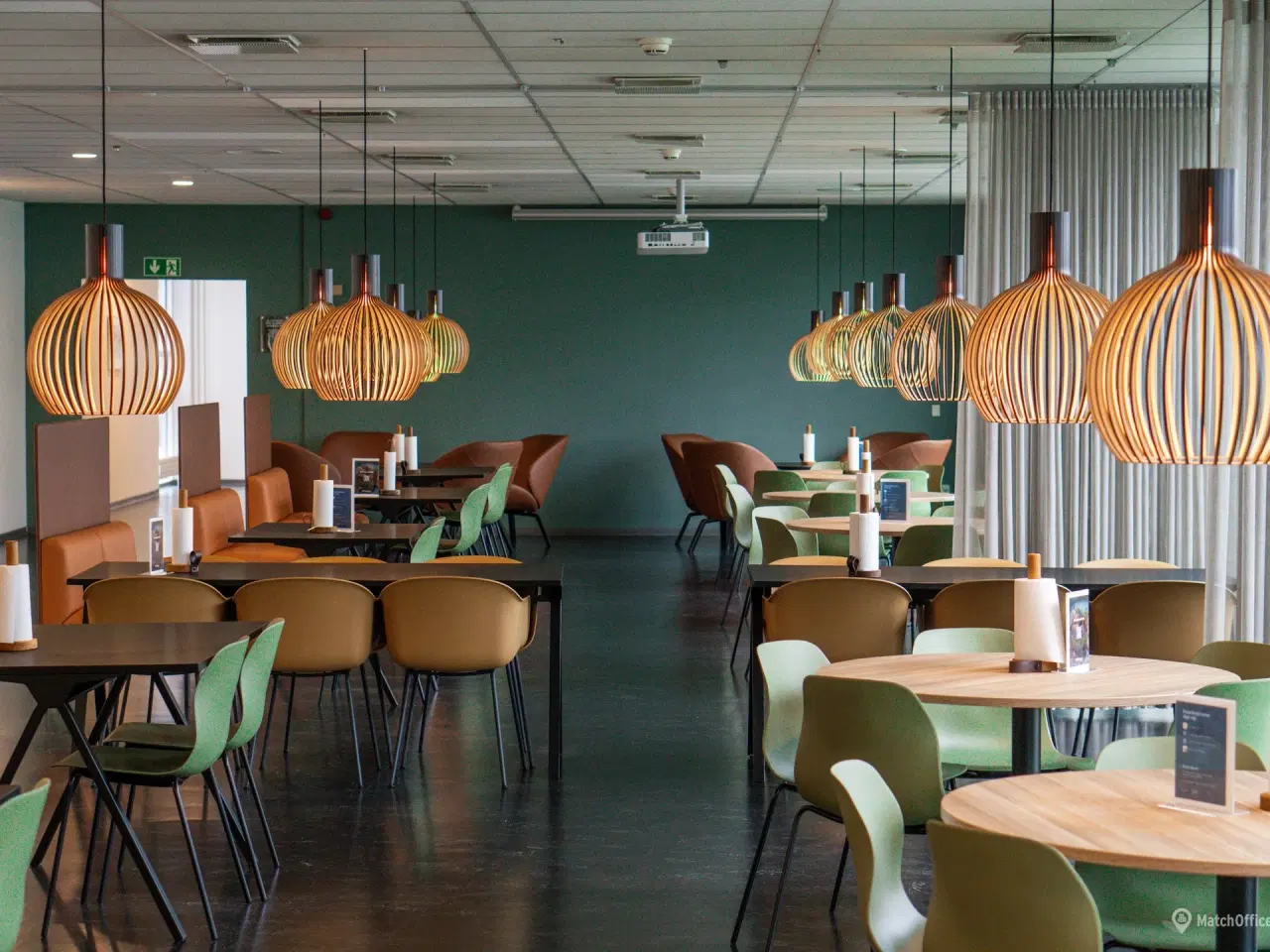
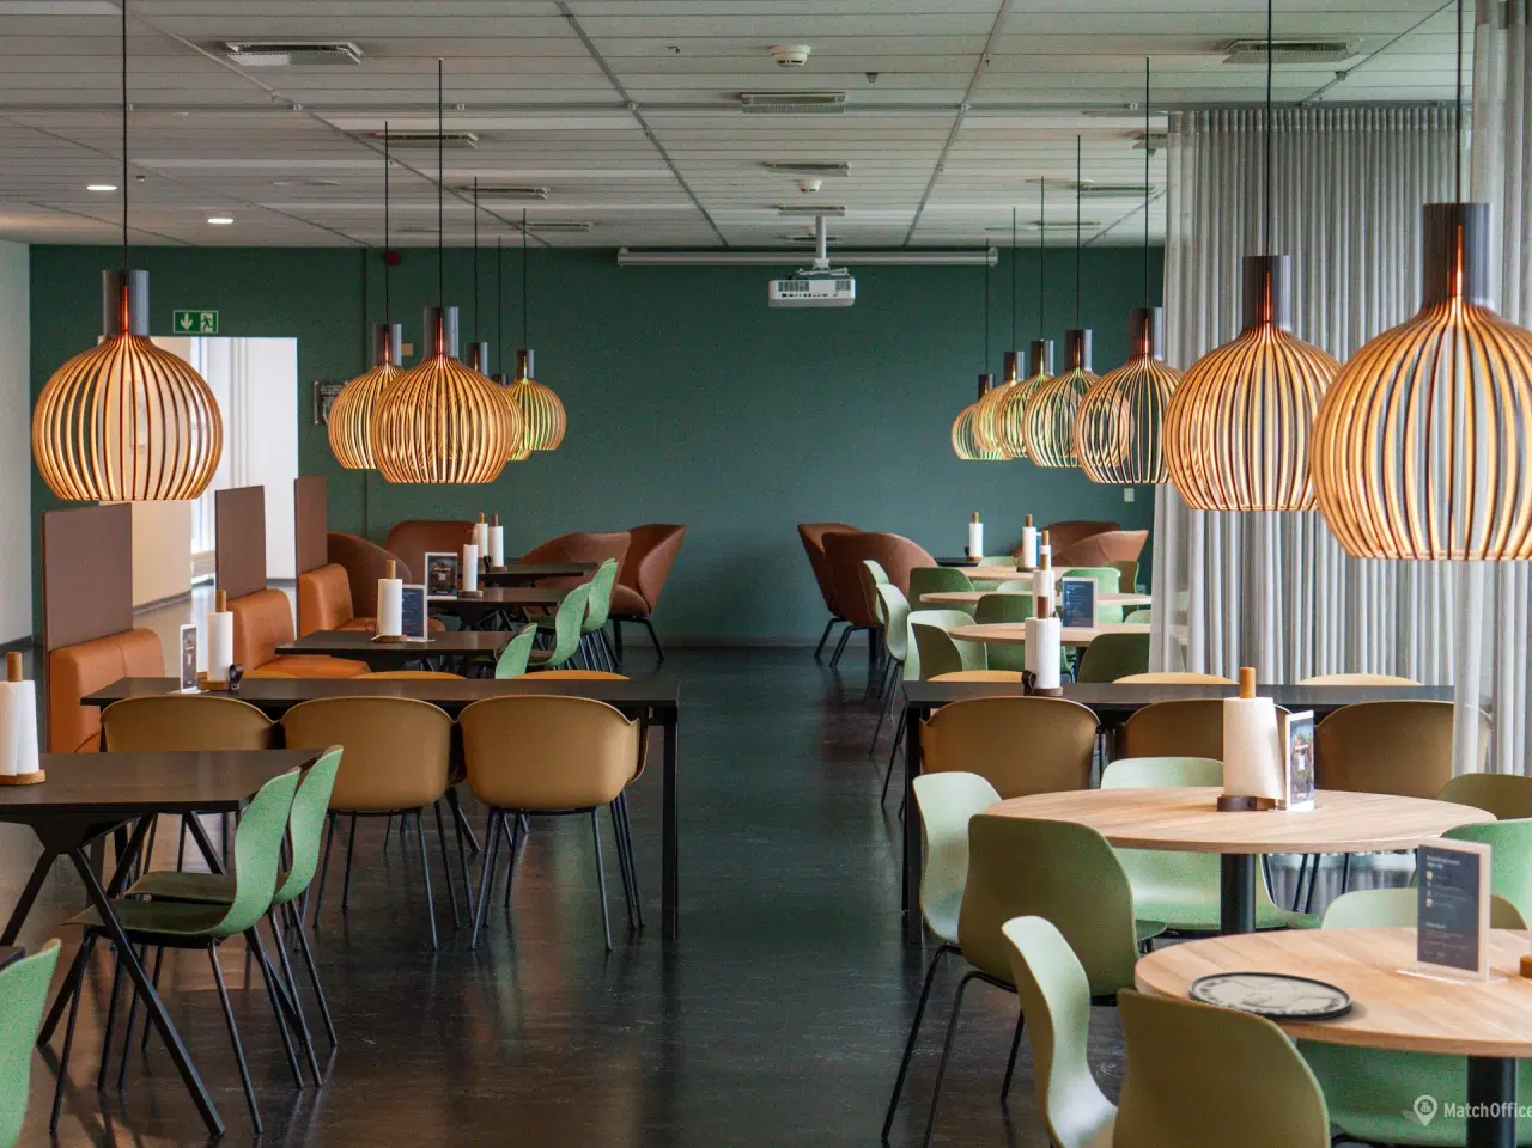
+ plate [1187,970,1352,1023]
